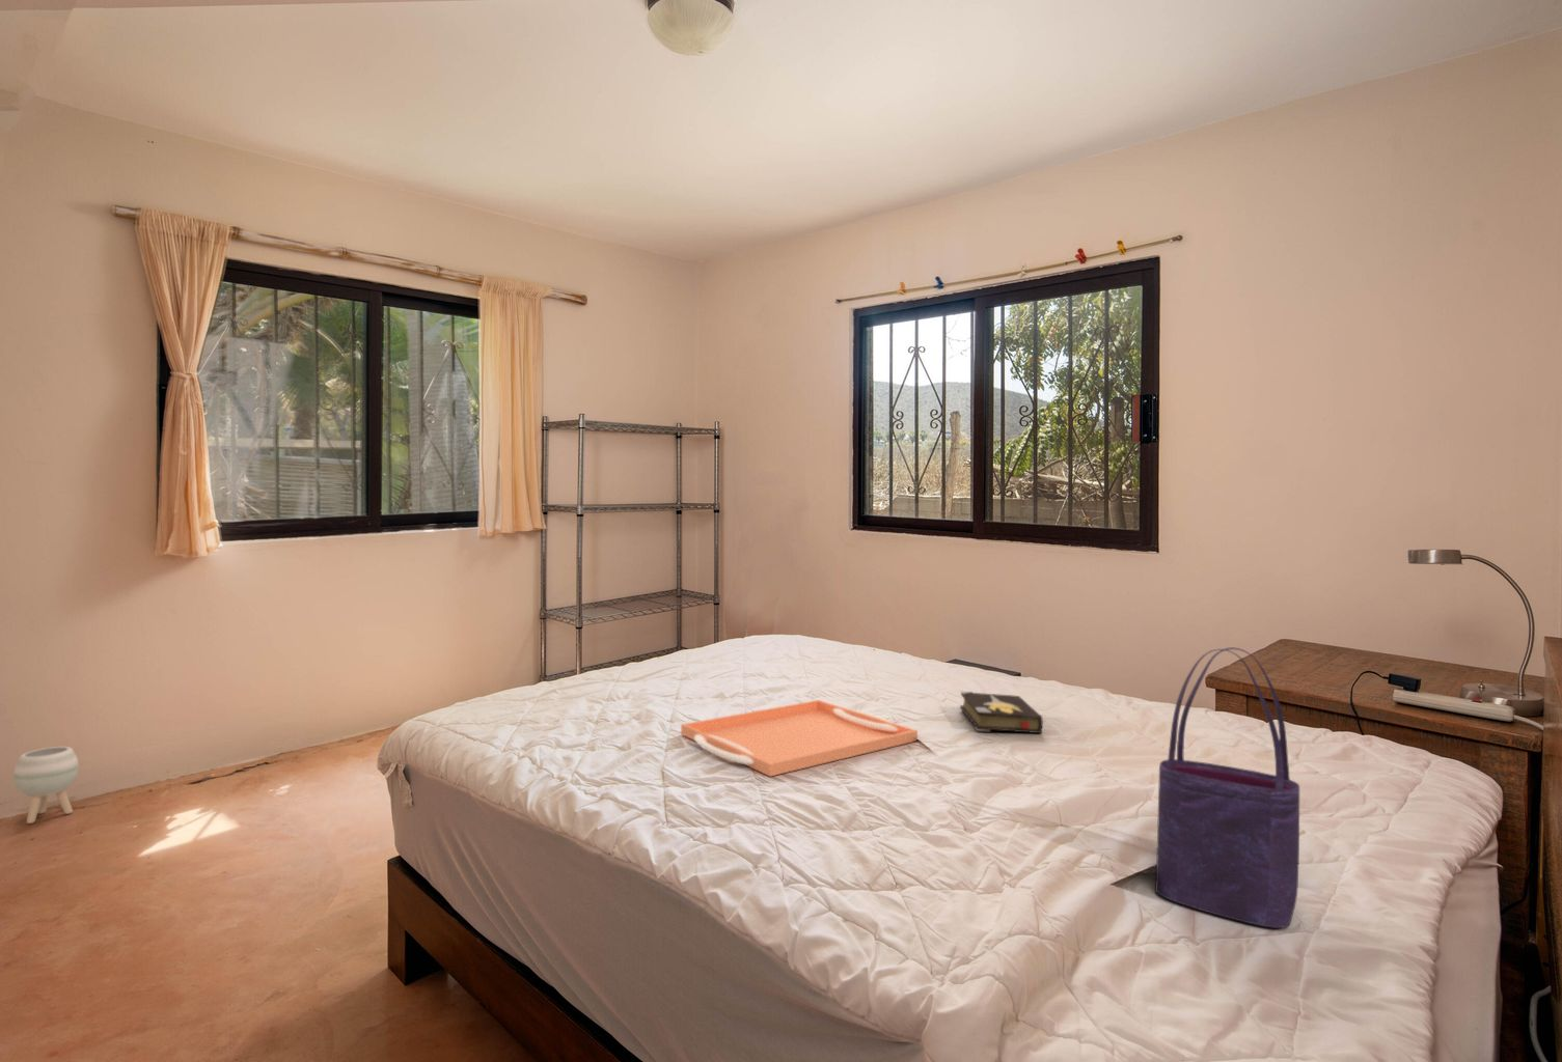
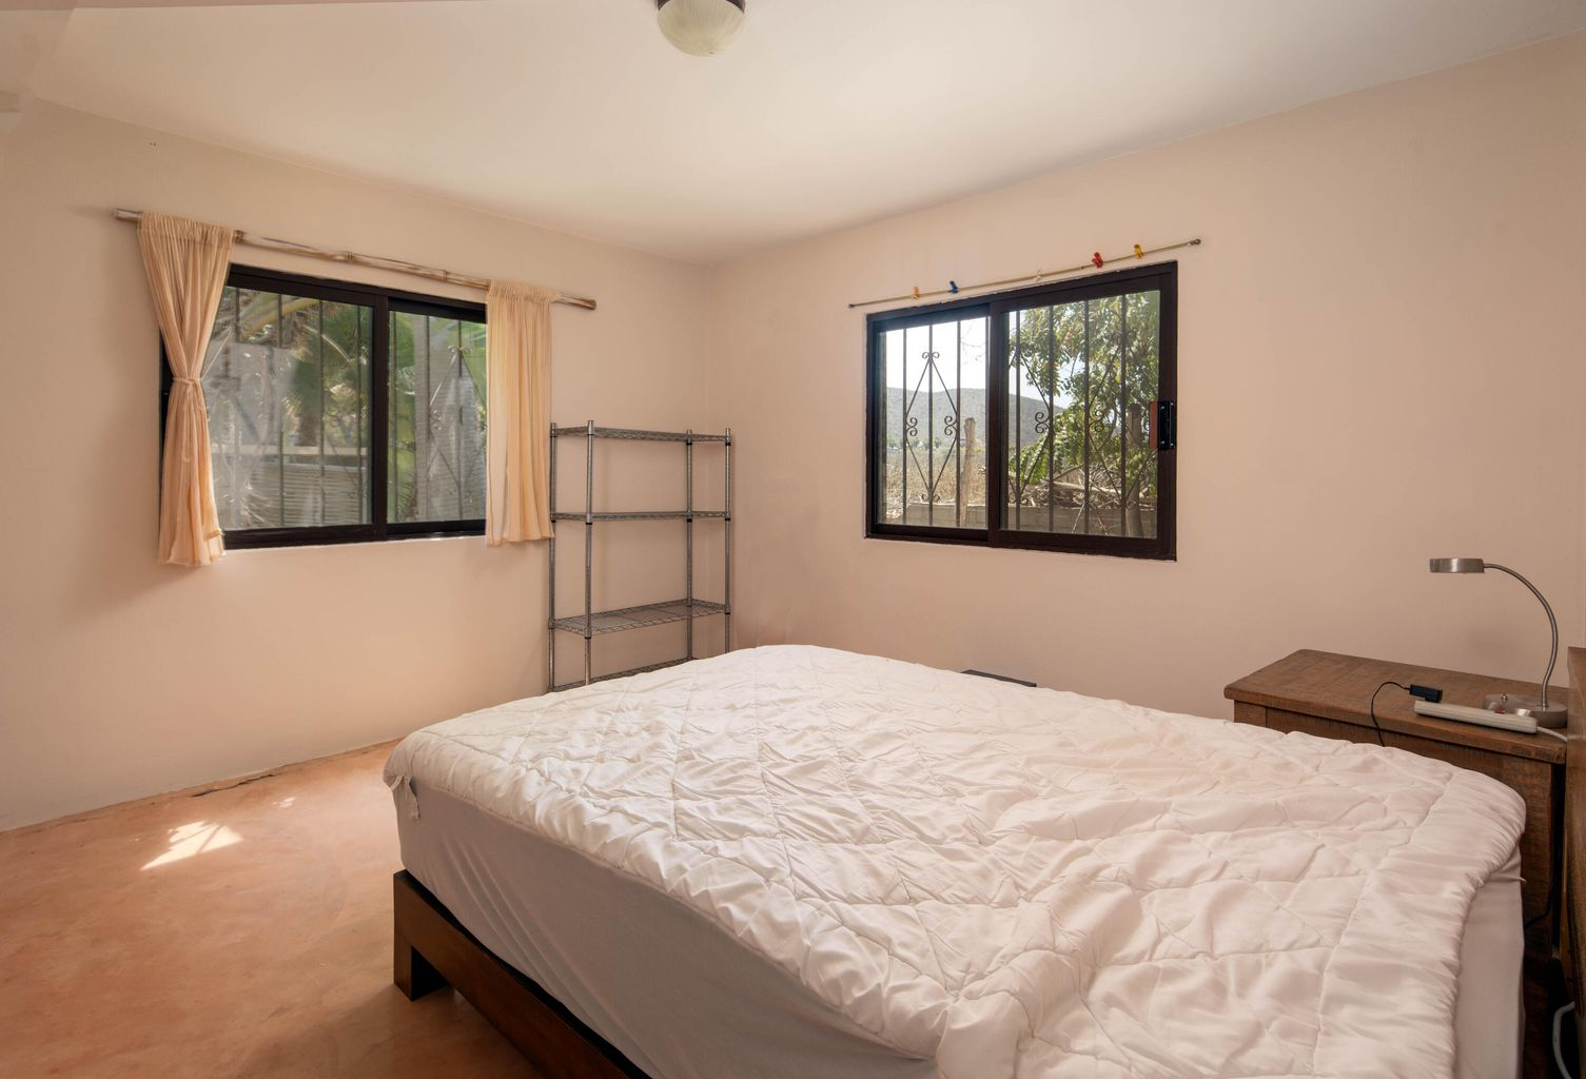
- serving tray [680,699,918,778]
- tote bag [1154,646,1300,929]
- planter [13,746,79,825]
- hardback book [959,690,1044,735]
